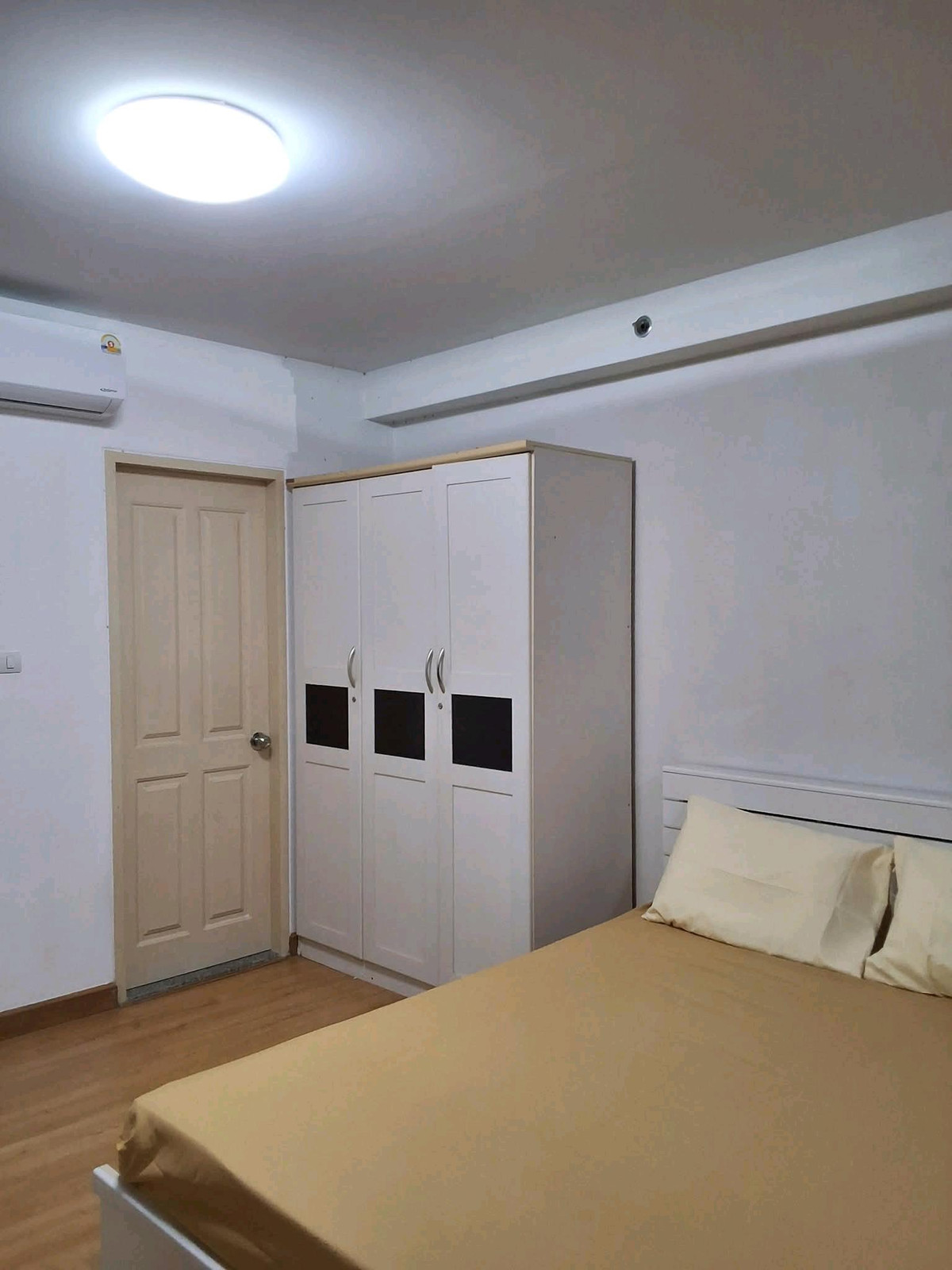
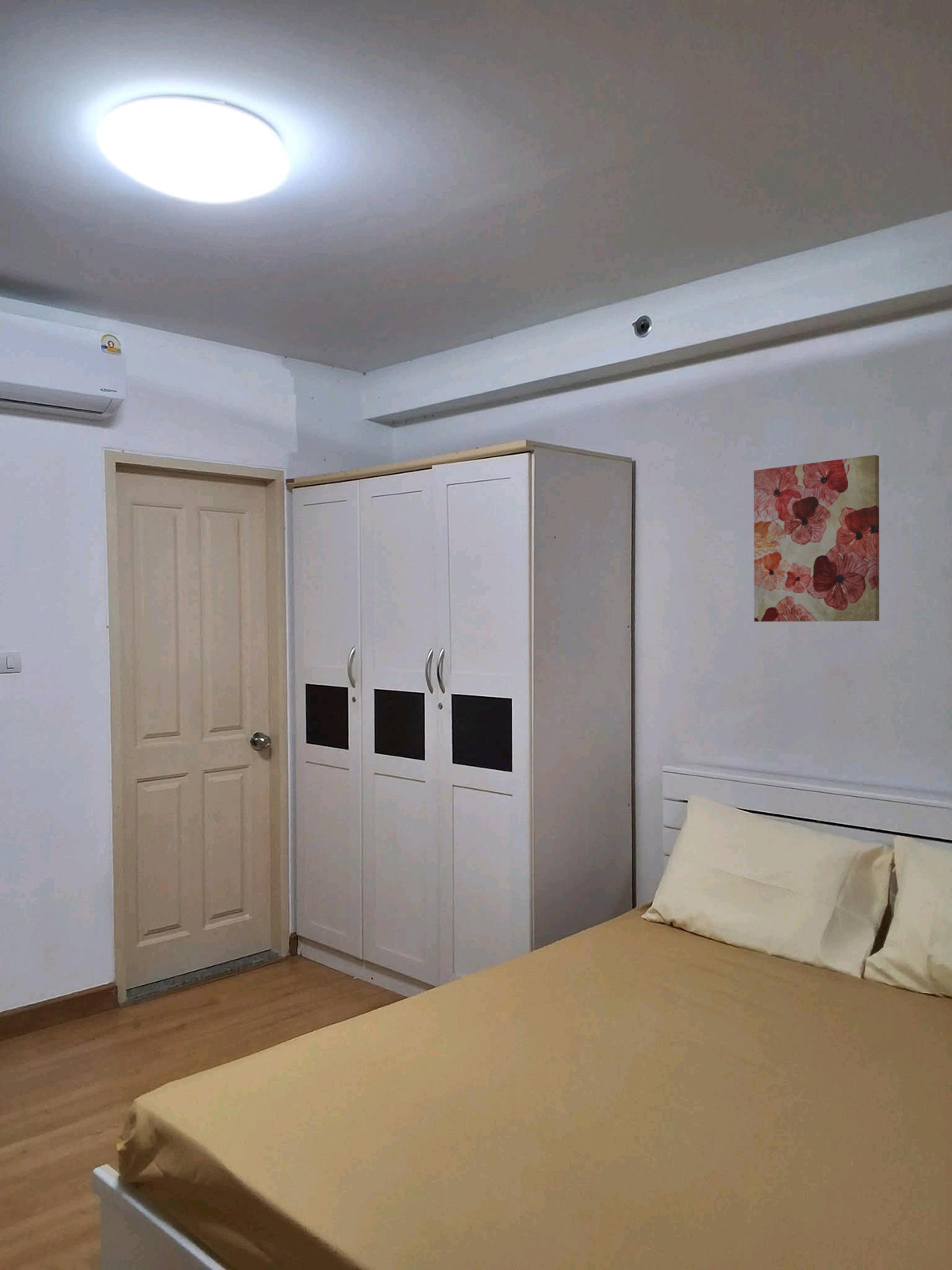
+ wall art [753,454,880,622]
